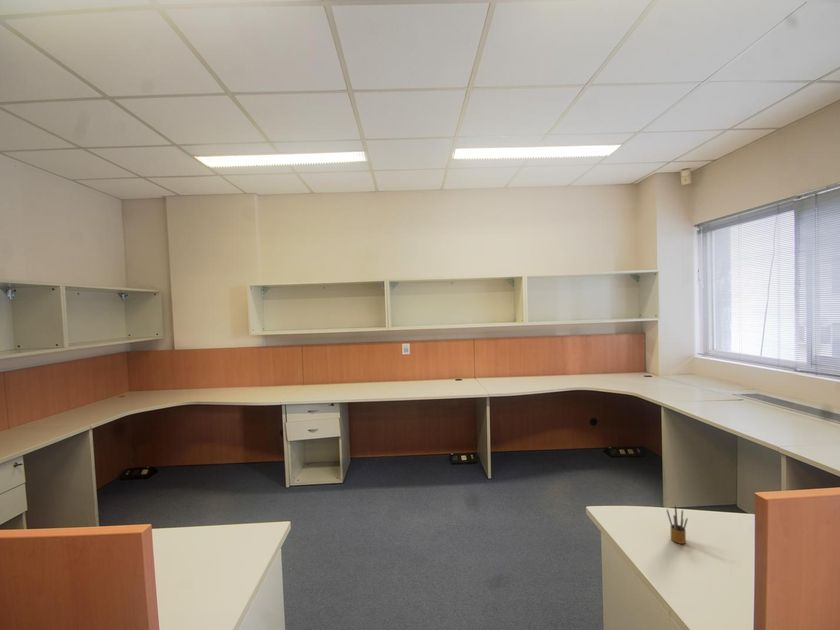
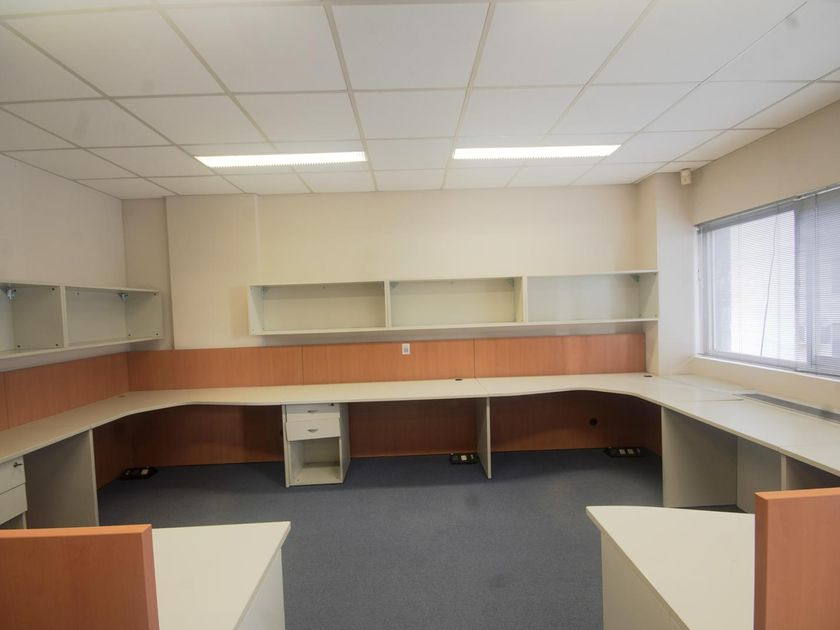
- pencil box [666,504,688,545]
